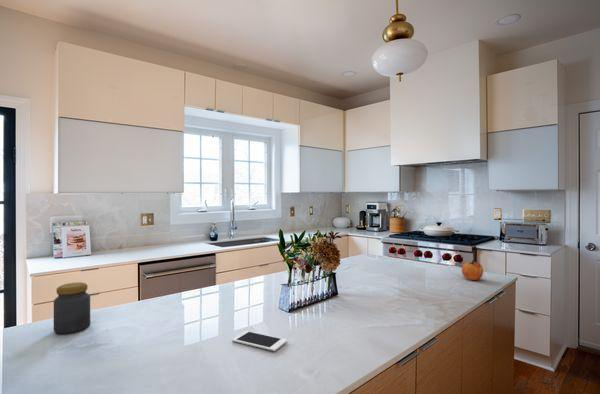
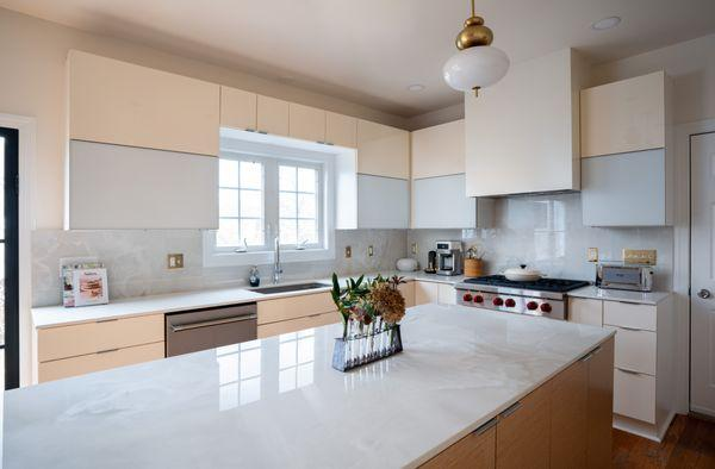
- apple [461,259,484,281]
- jar [53,281,91,335]
- cell phone [231,330,288,352]
